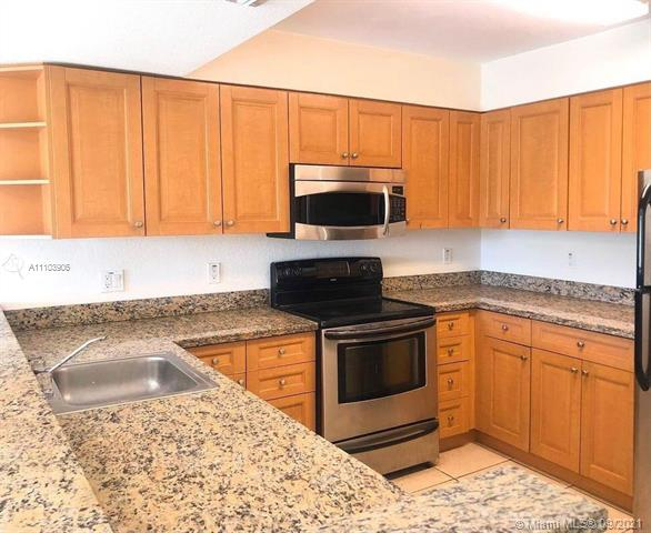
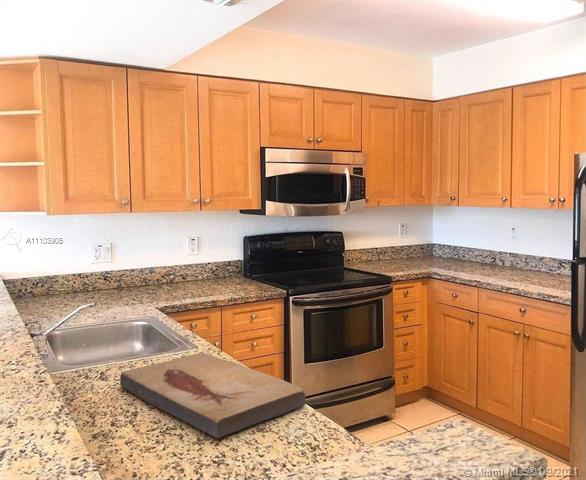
+ fish fossil [119,352,307,439]
